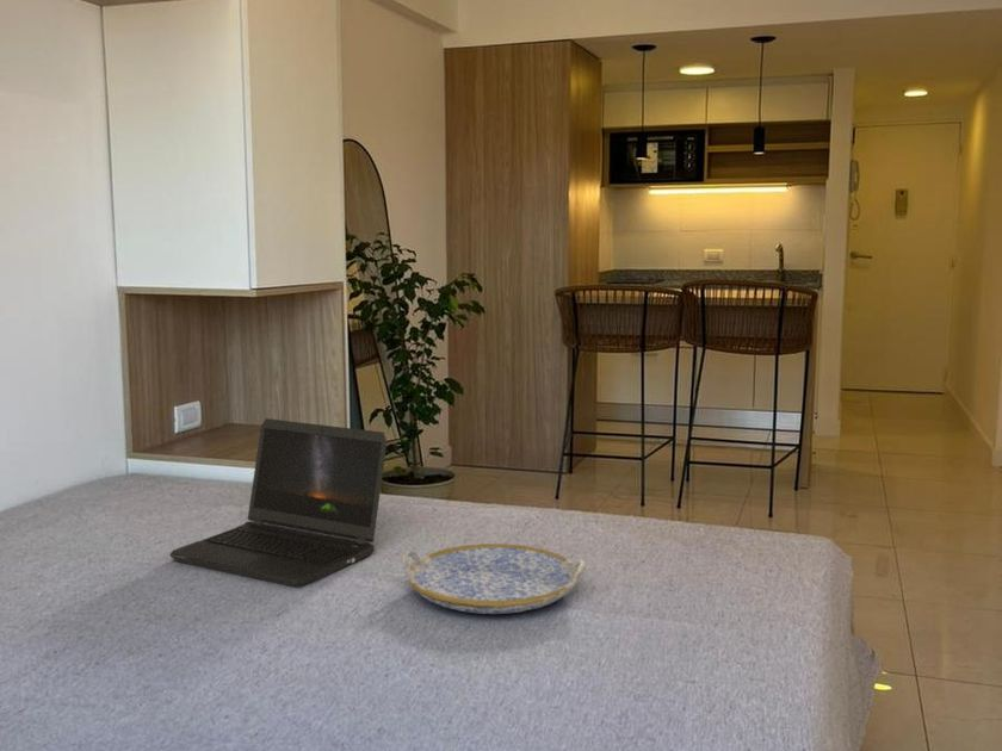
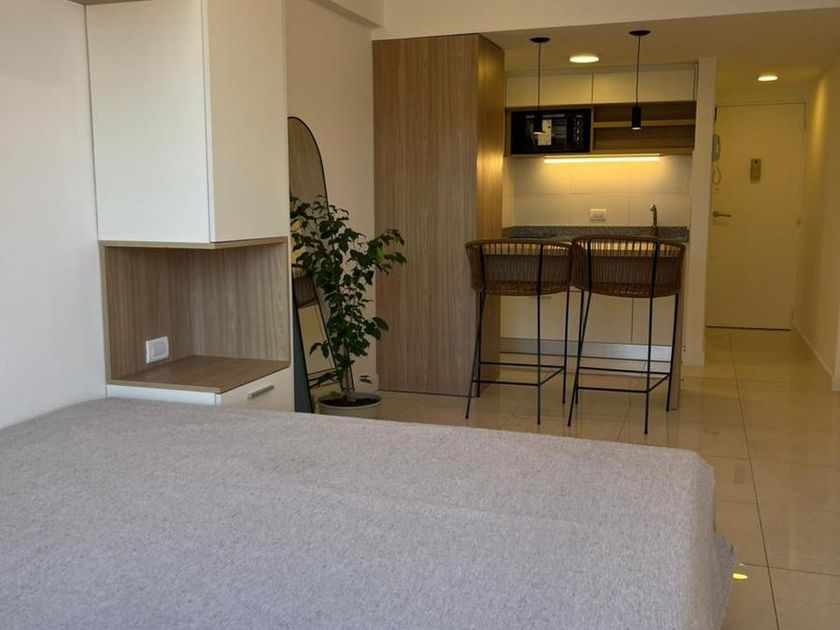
- serving tray [401,542,587,615]
- laptop computer [169,417,388,589]
